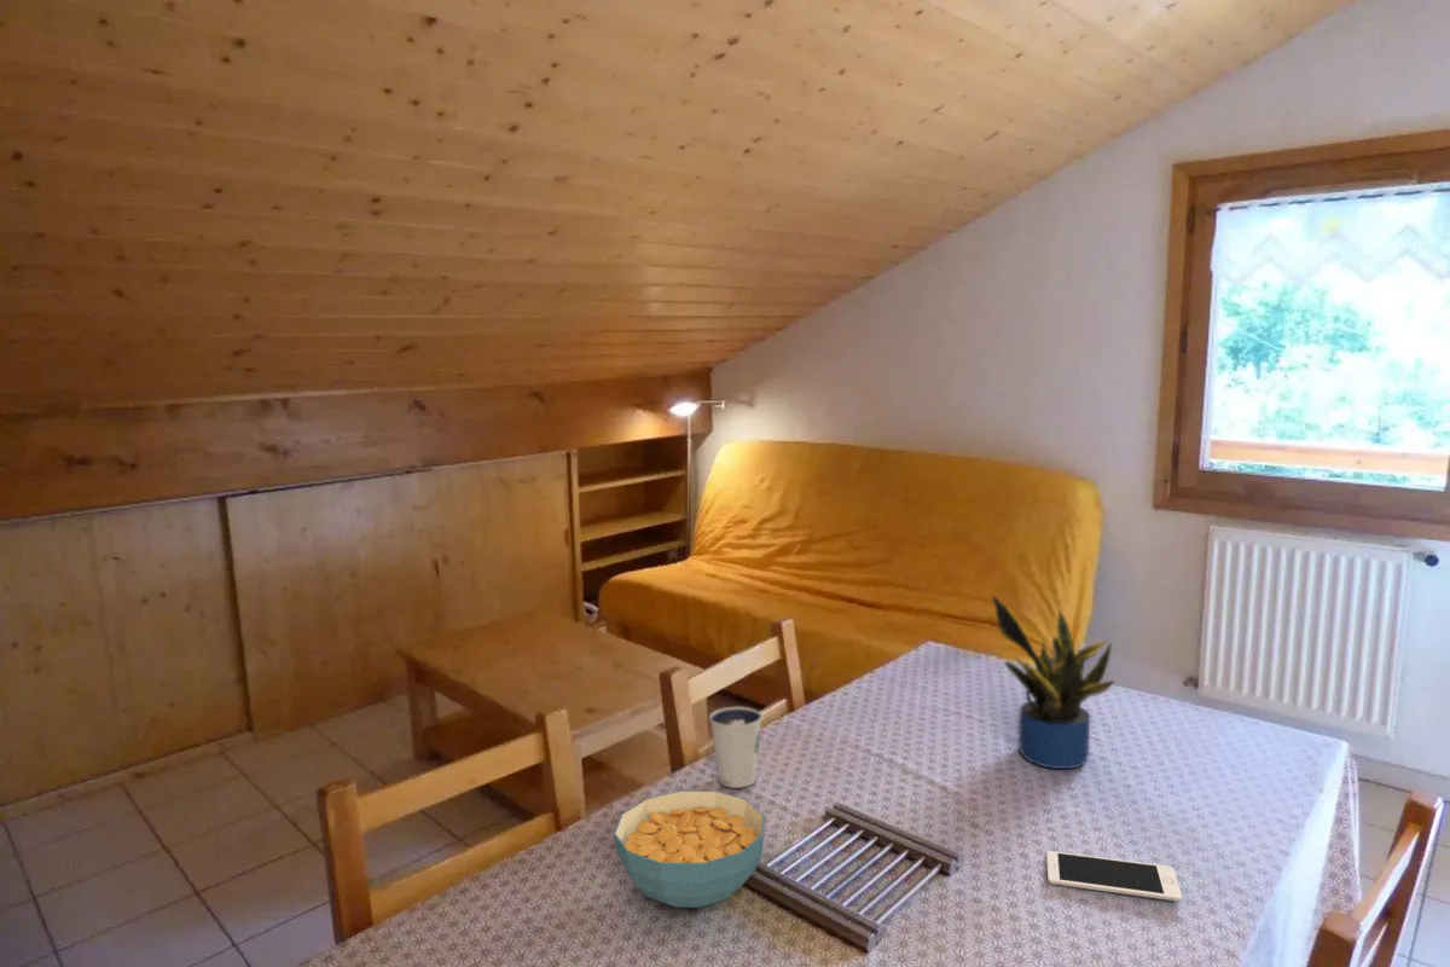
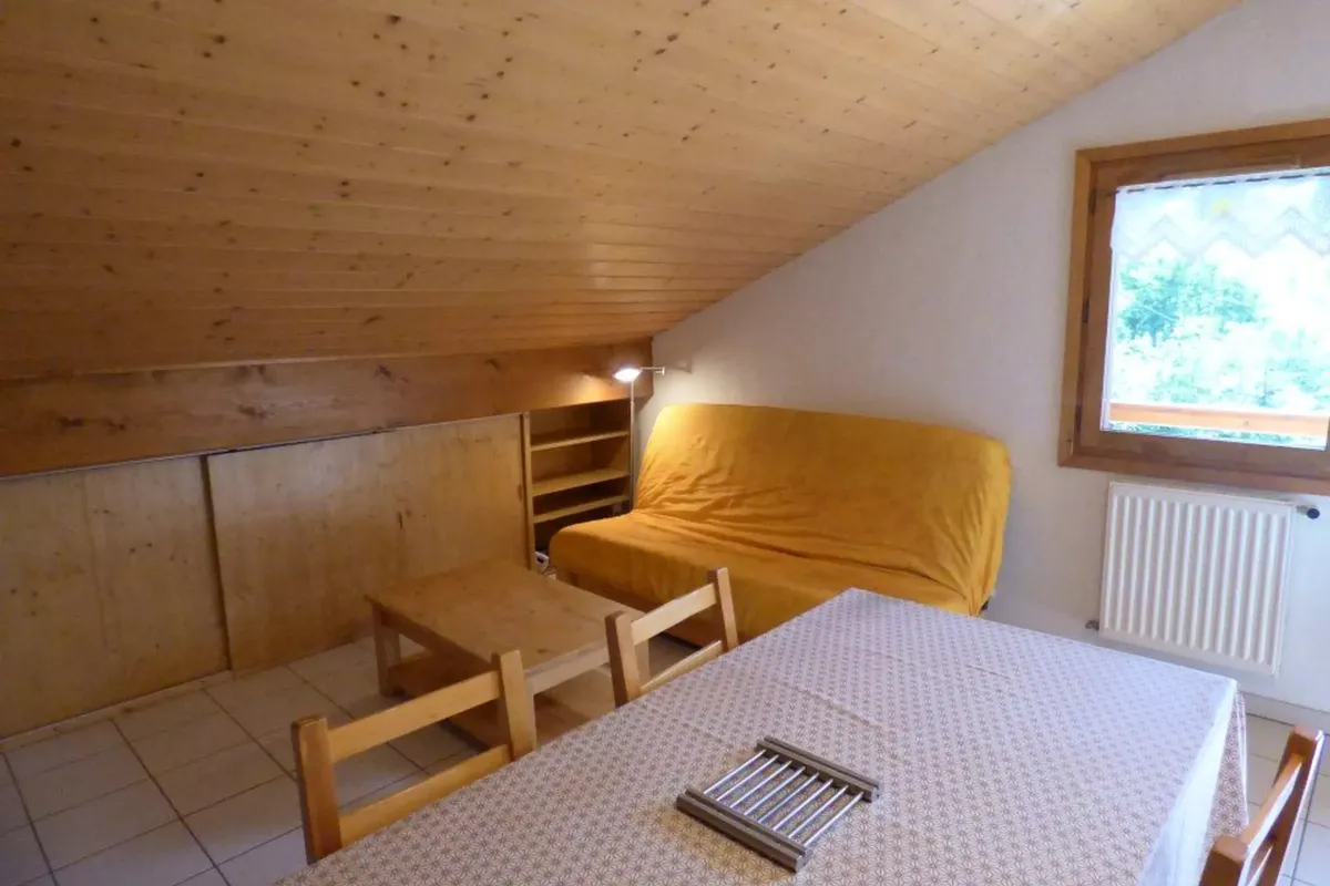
- cell phone [1045,850,1183,903]
- cereal bowl [613,789,766,909]
- dixie cup [708,706,764,789]
- potted plant [991,595,1115,770]
